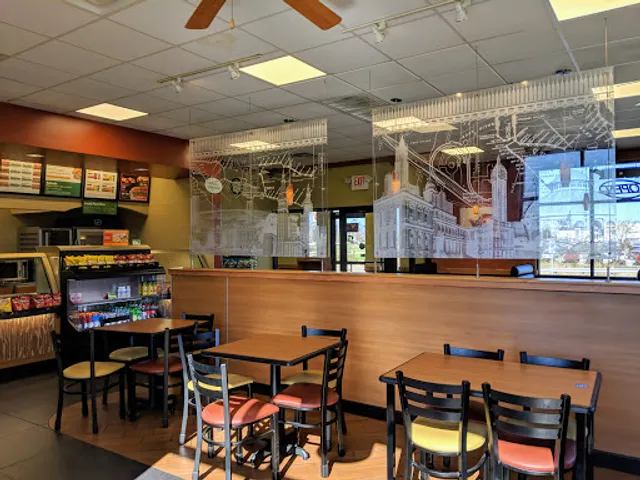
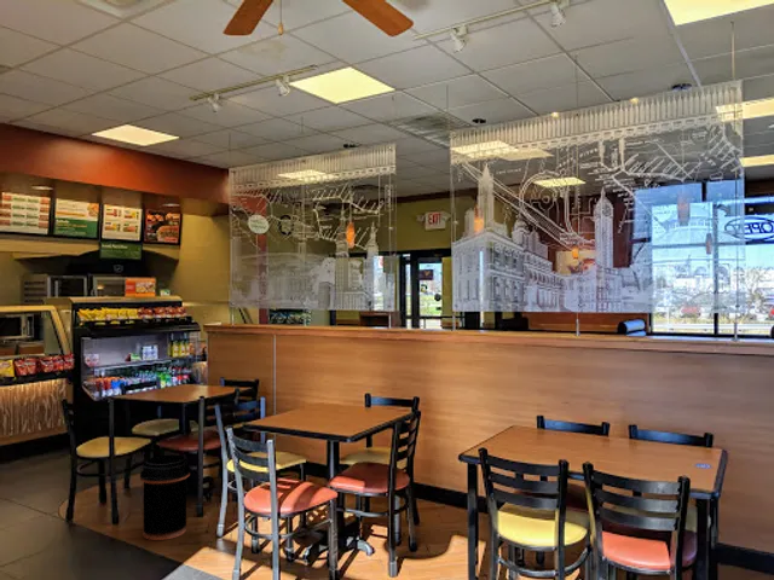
+ trash can [139,454,191,541]
